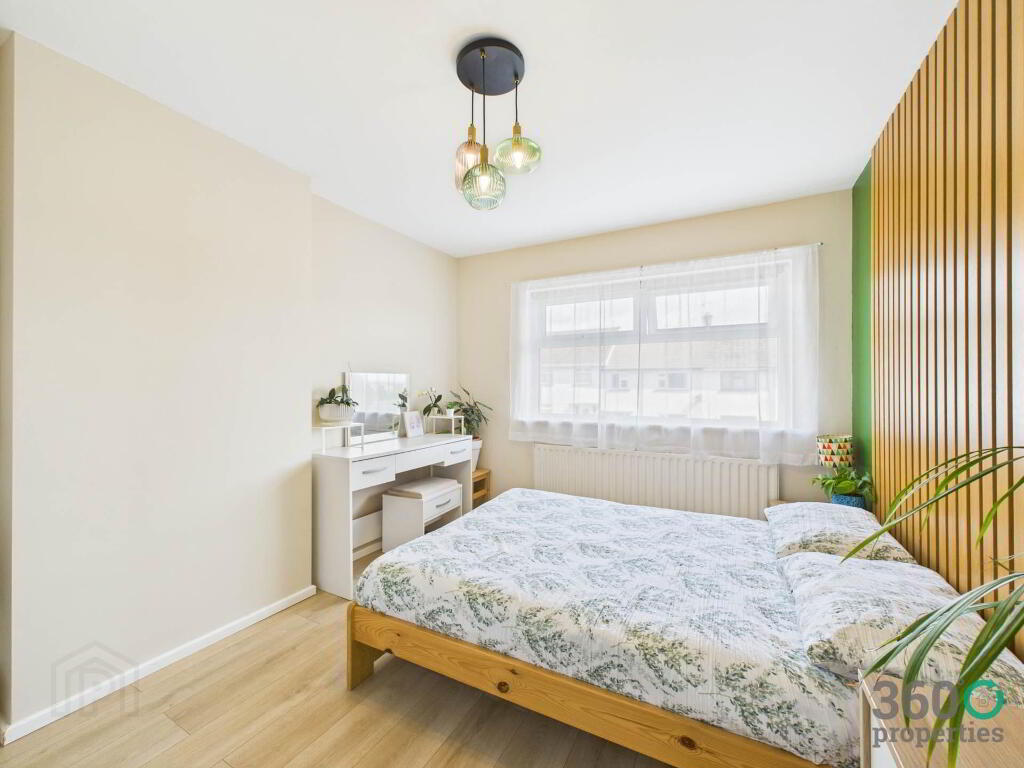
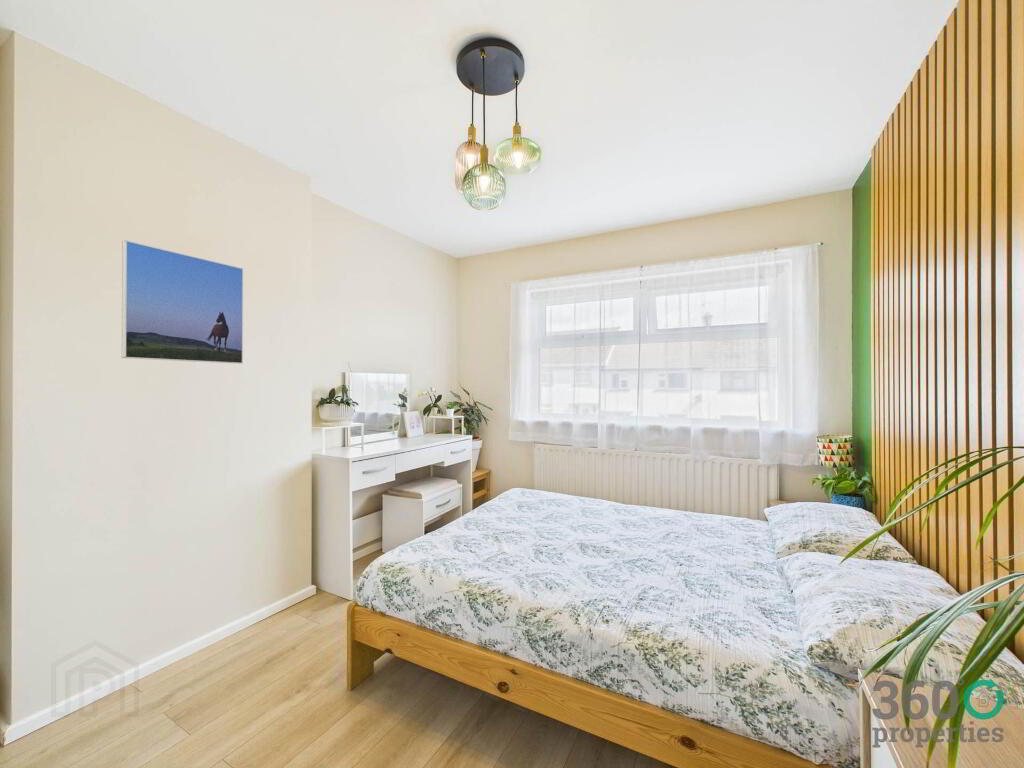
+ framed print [121,239,244,365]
